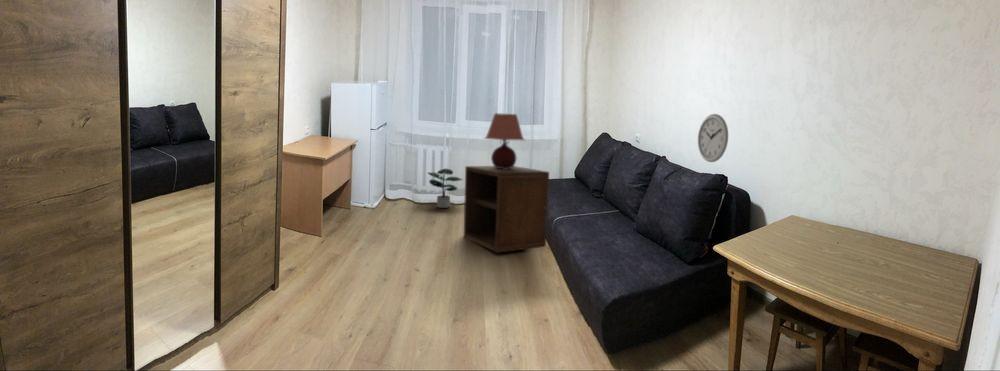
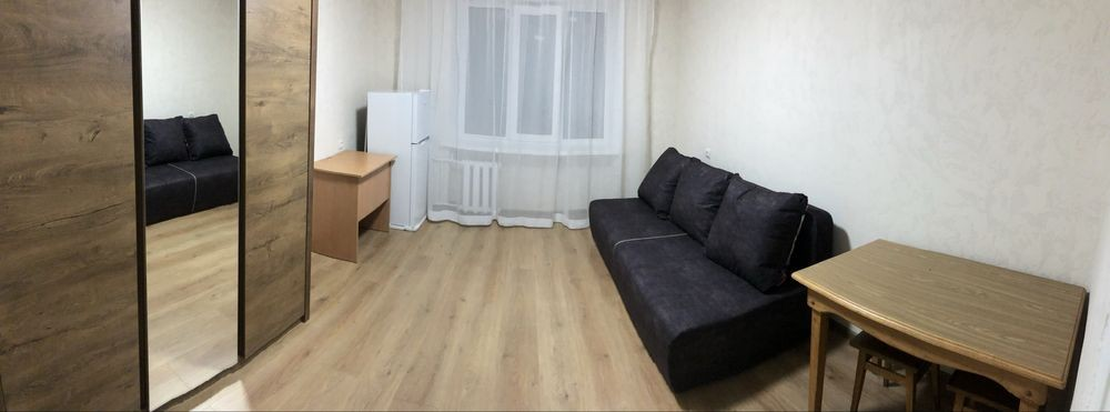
- table lamp [483,112,526,169]
- potted plant [427,168,464,209]
- nightstand [463,165,550,254]
- wall clock [697,113,729,163]
